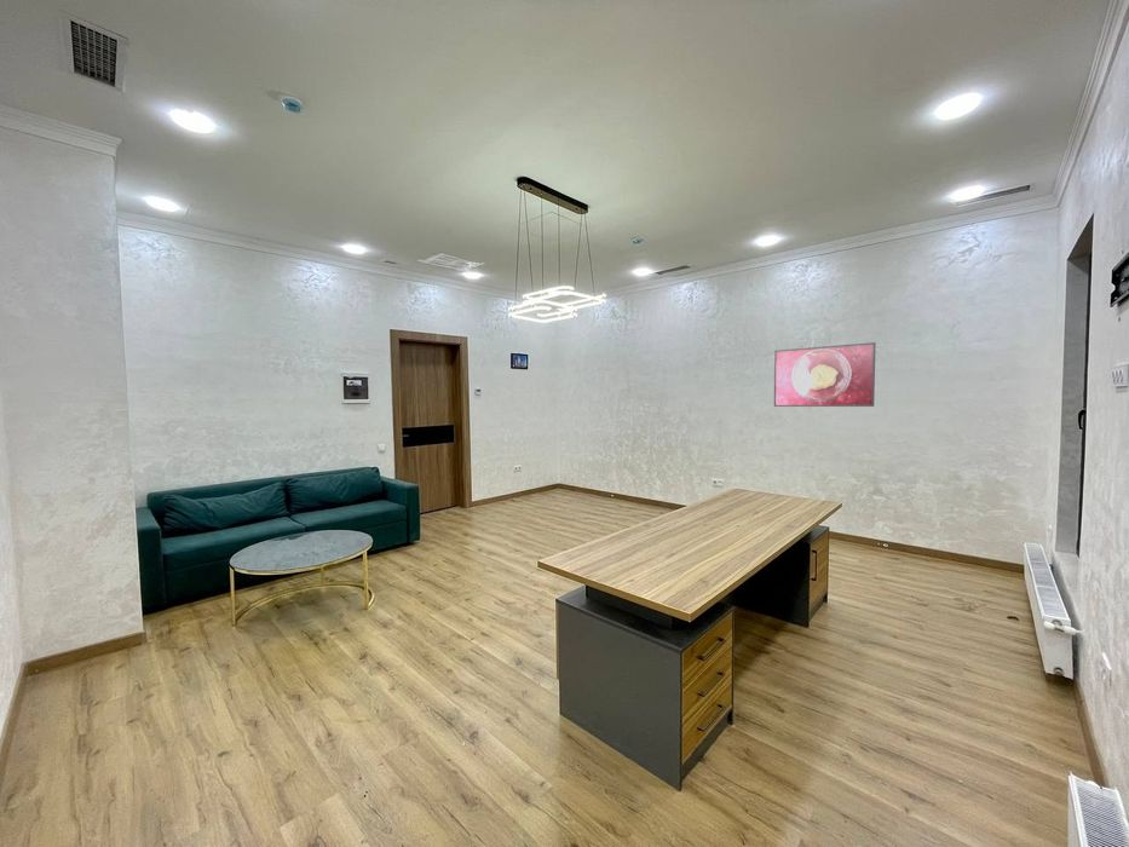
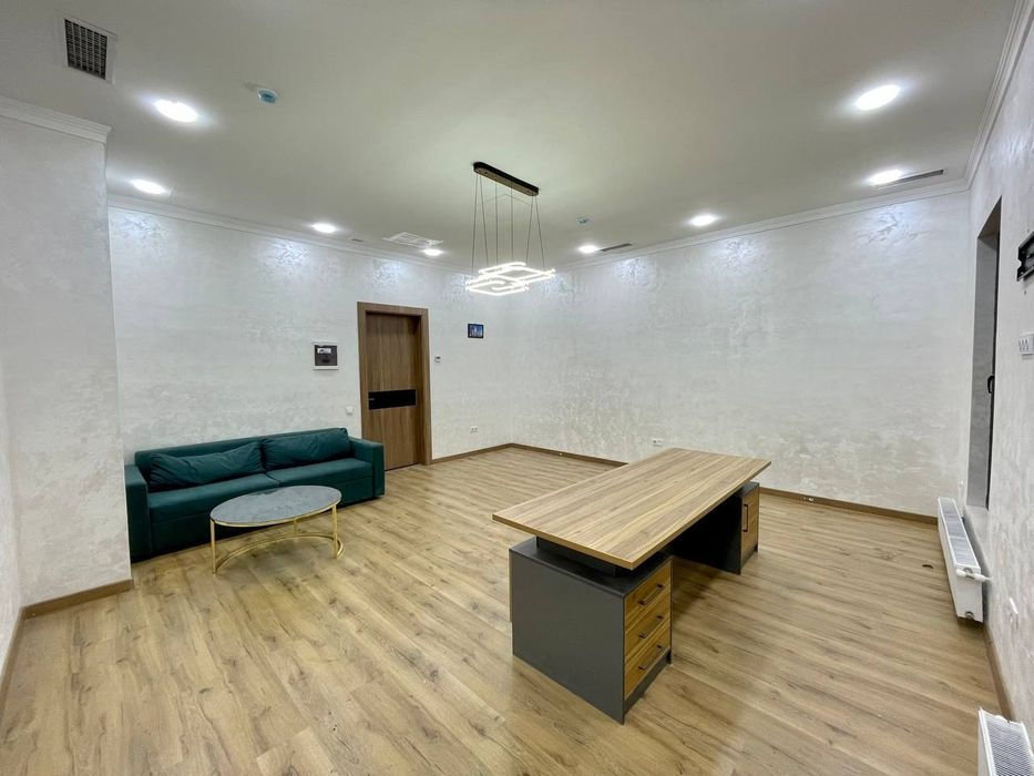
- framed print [773,341,877,408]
